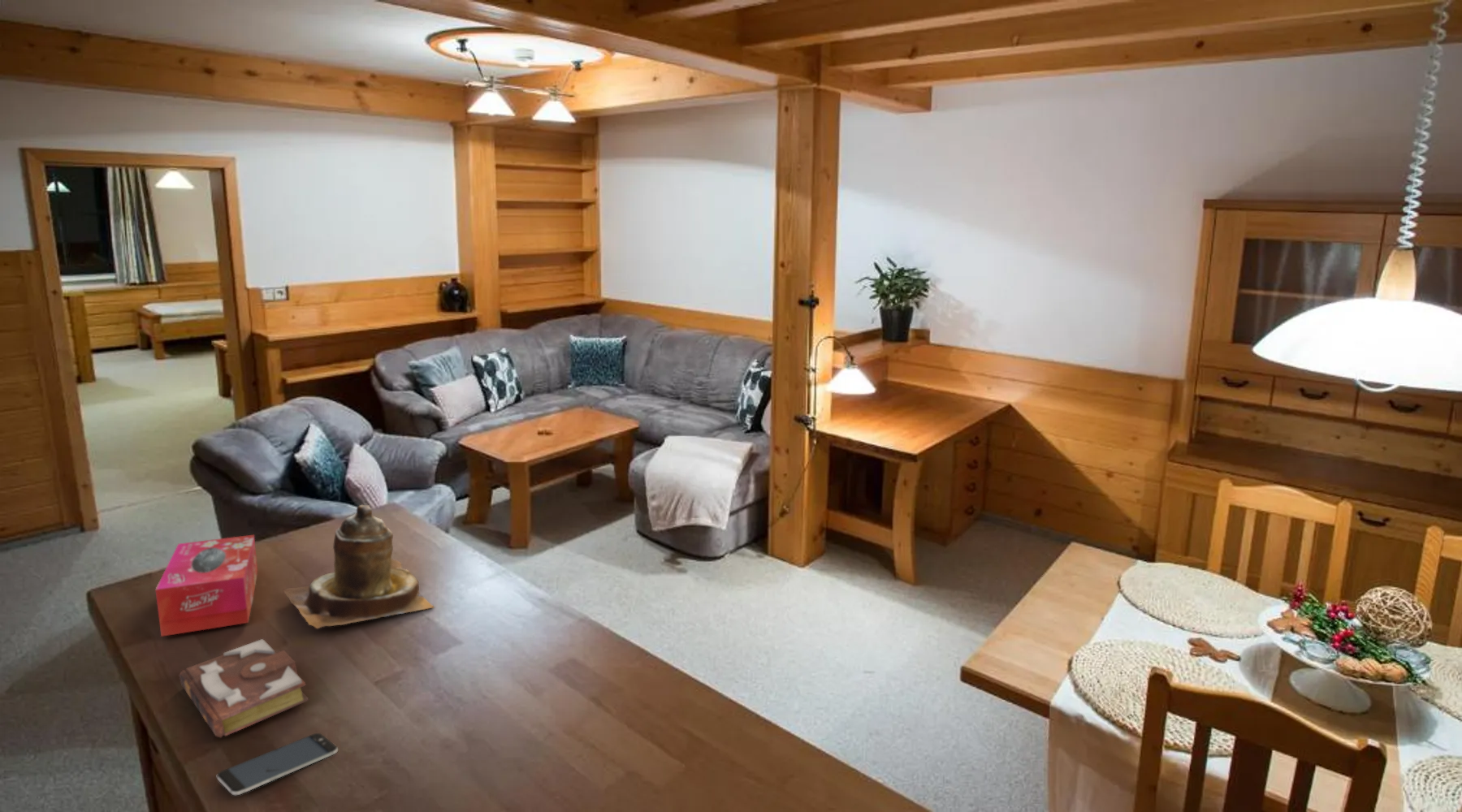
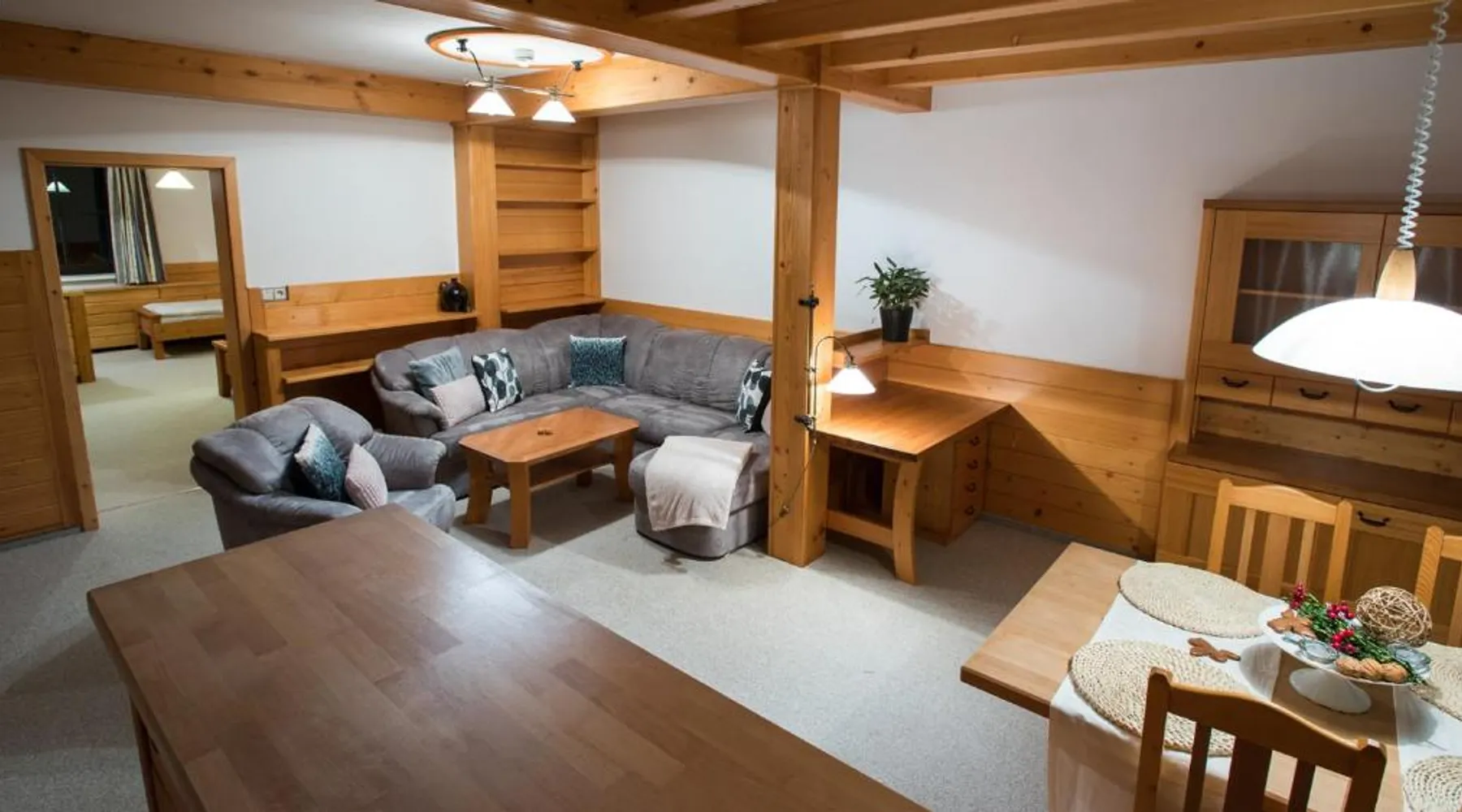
- teapot [281,504,435,629]
- tissue box [154,534,258,637]
- book [179,638,309,738]
- smartphone [216,732,339,796]
